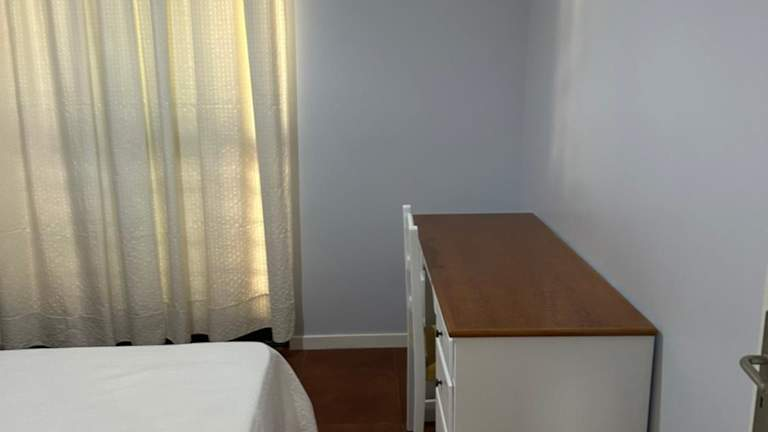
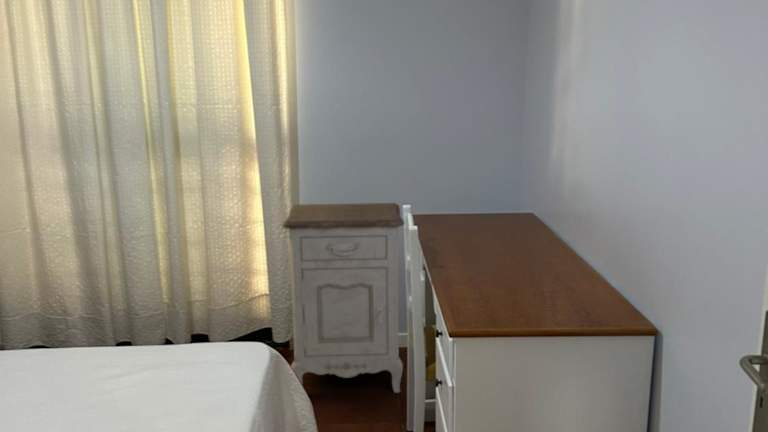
+ nightstand [281,202,405,394]
